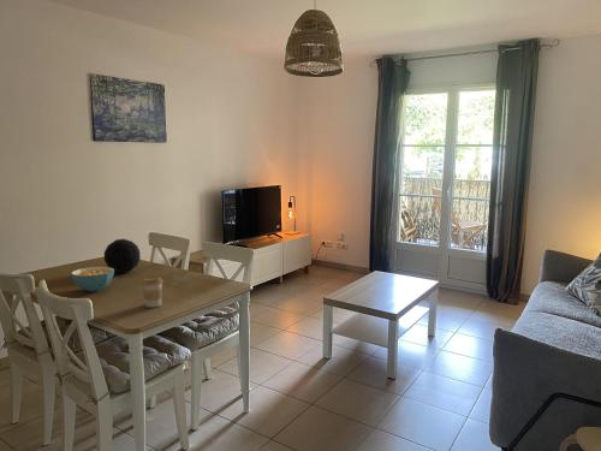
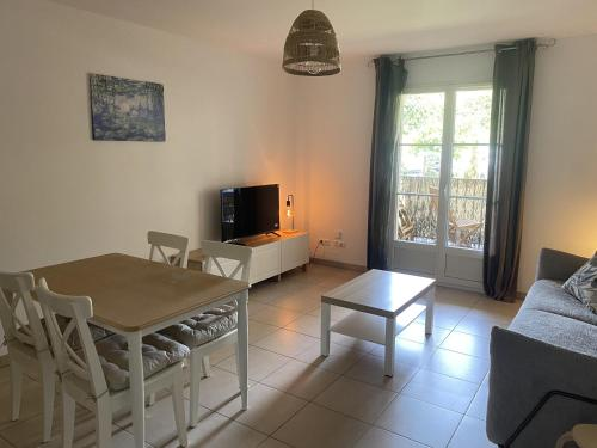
- decorative orb [103,238,142,274]
- coffee cup [141,275,163,309]
- cereal bowl [71,266,115,292]
